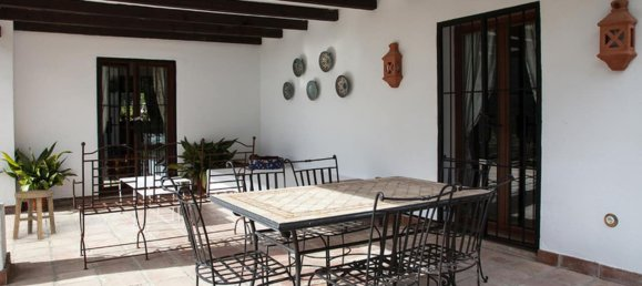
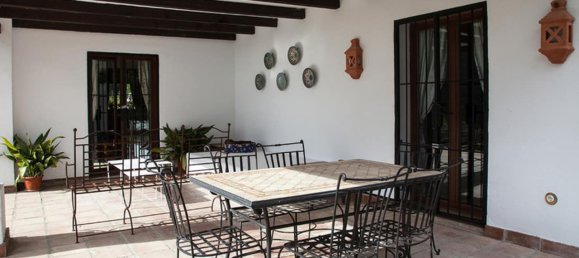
- stool [12,190,57,241]
